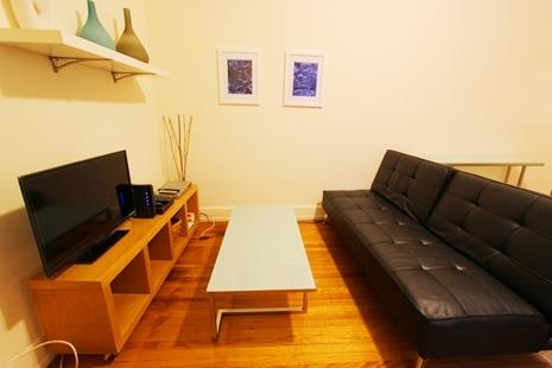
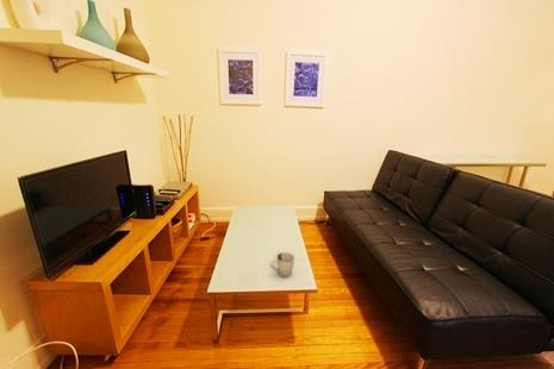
+ cup [269,251,295,279]
